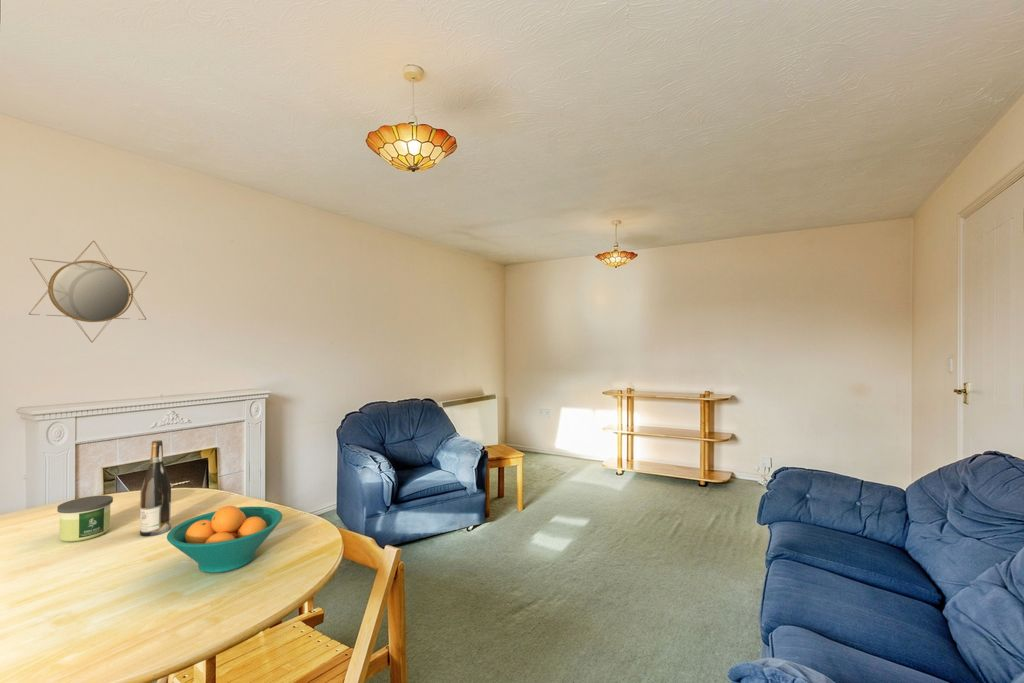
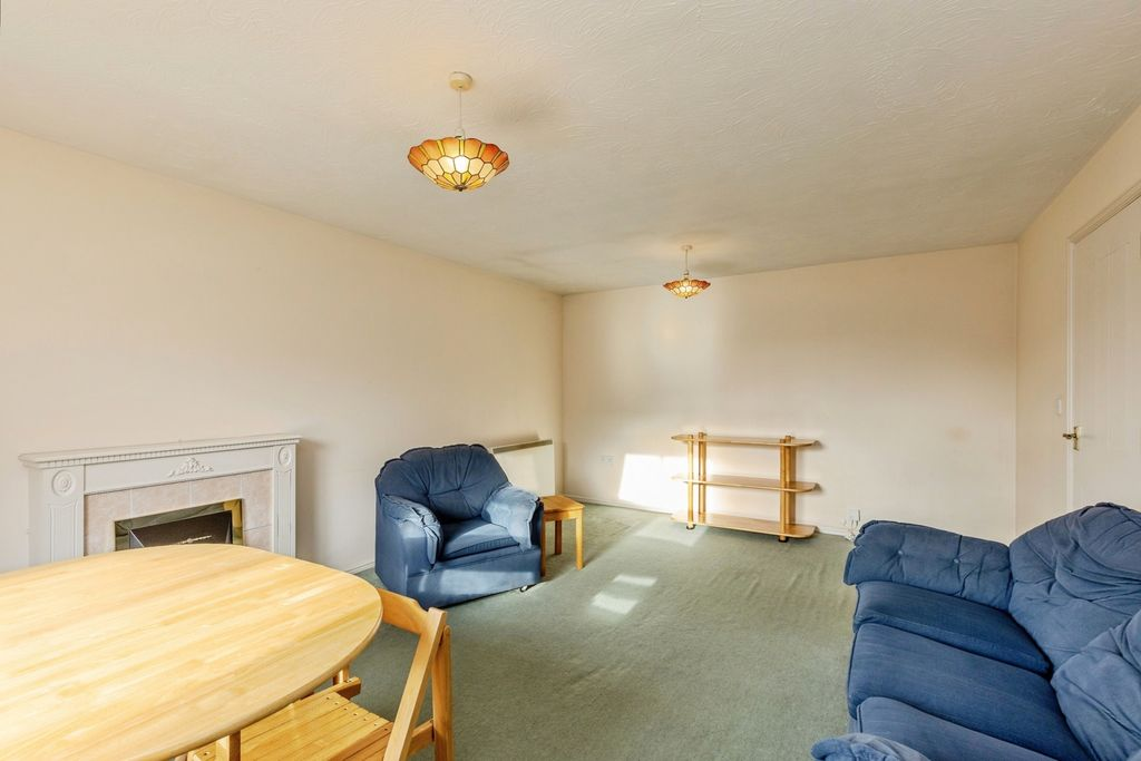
- wine bottle [139,439,172,537]
- home mirror [28,240,148,343]
- candle [56,494,114,542]
- fruit bowl [166,505,283,574]
